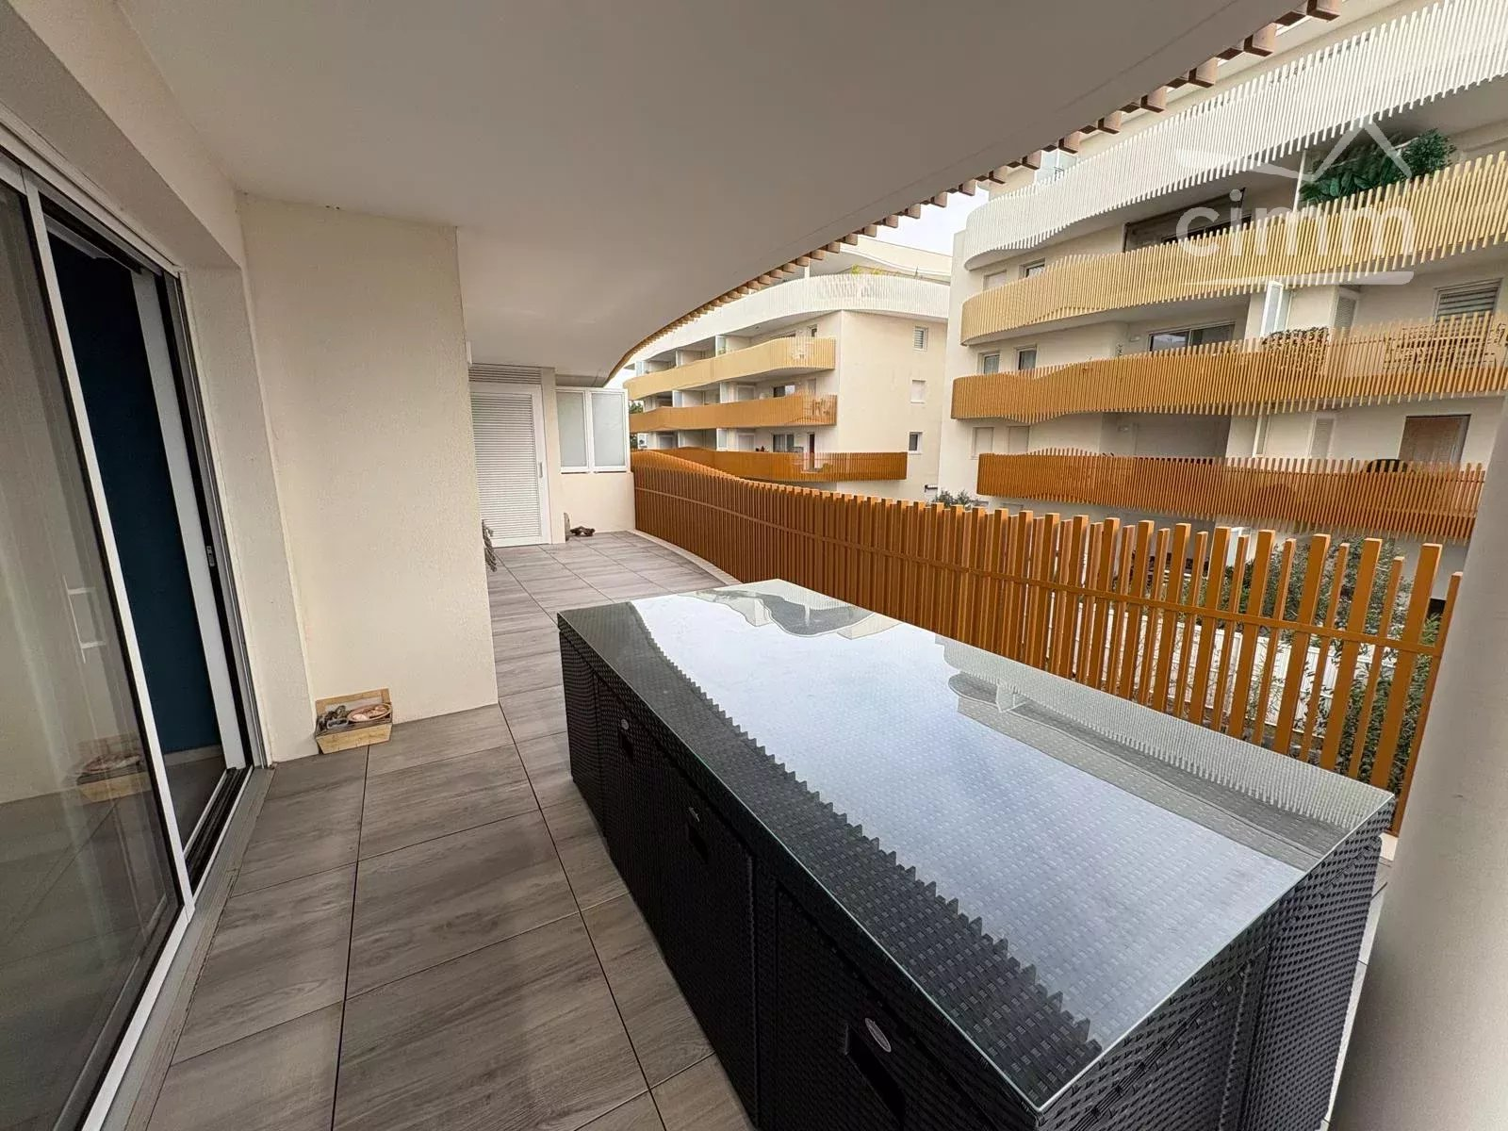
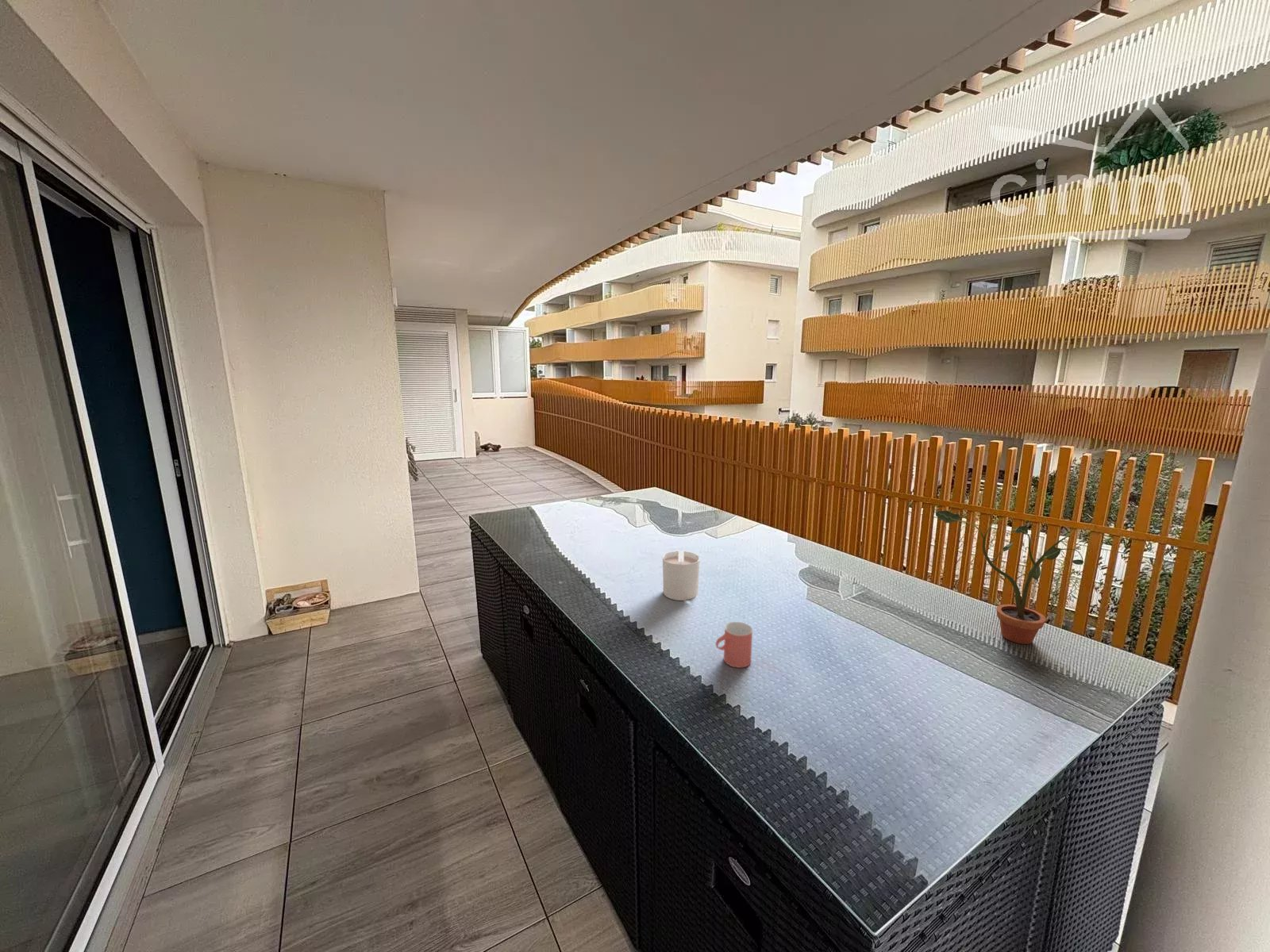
+ cup [715,621,753,669]
+ candle [662,550,701,601]
+ potted plant [935,510,1084,645]
